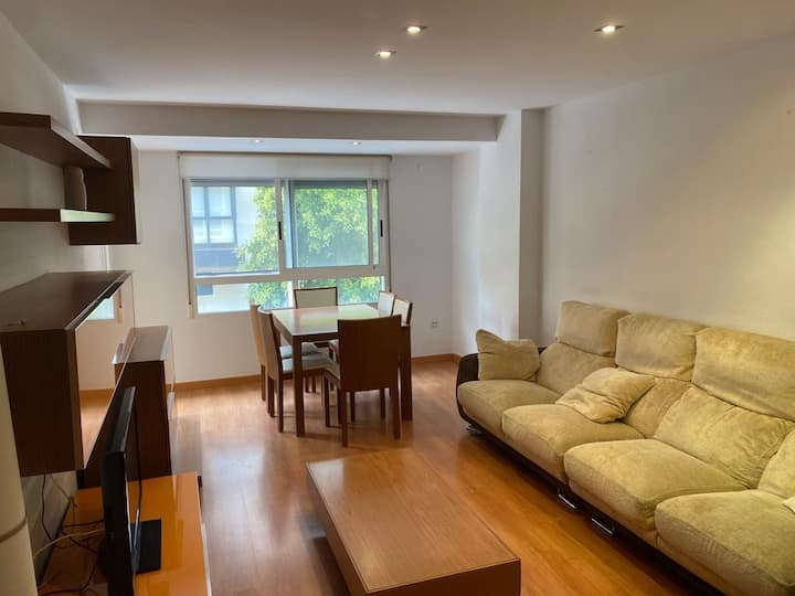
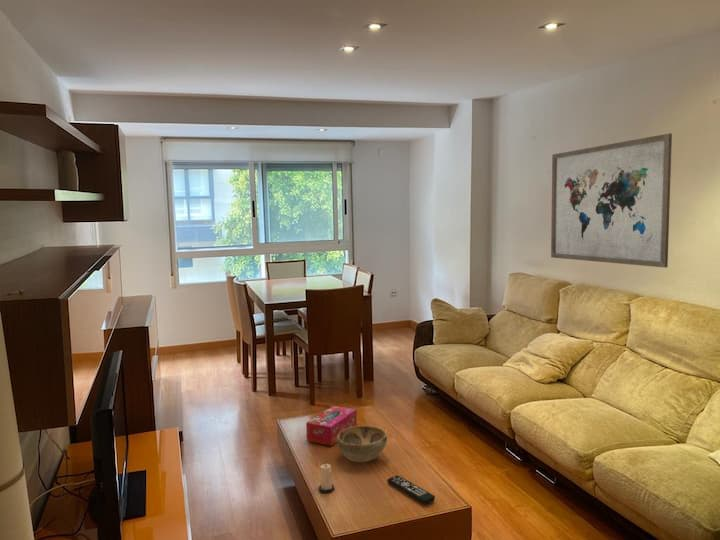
+ remote control [386,474,436,505]
+ decorative bowl [336,425,388,463]
+ tissue box [305,405,358,447]
+ wall art [550,132,673,269]
+ candle [317,463,336,494]
